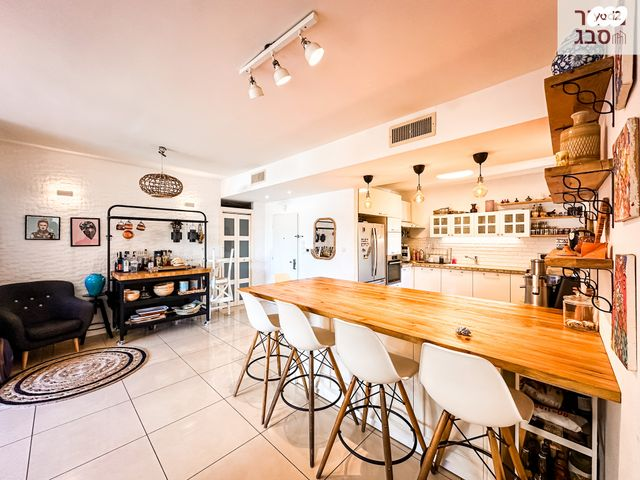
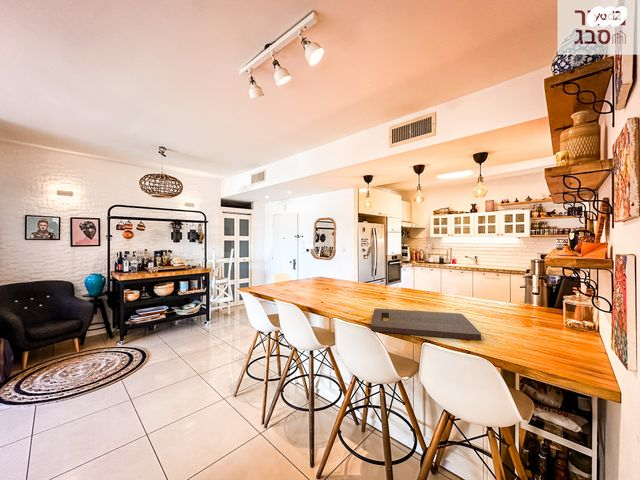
+ cutting board [370,307,482,341]
